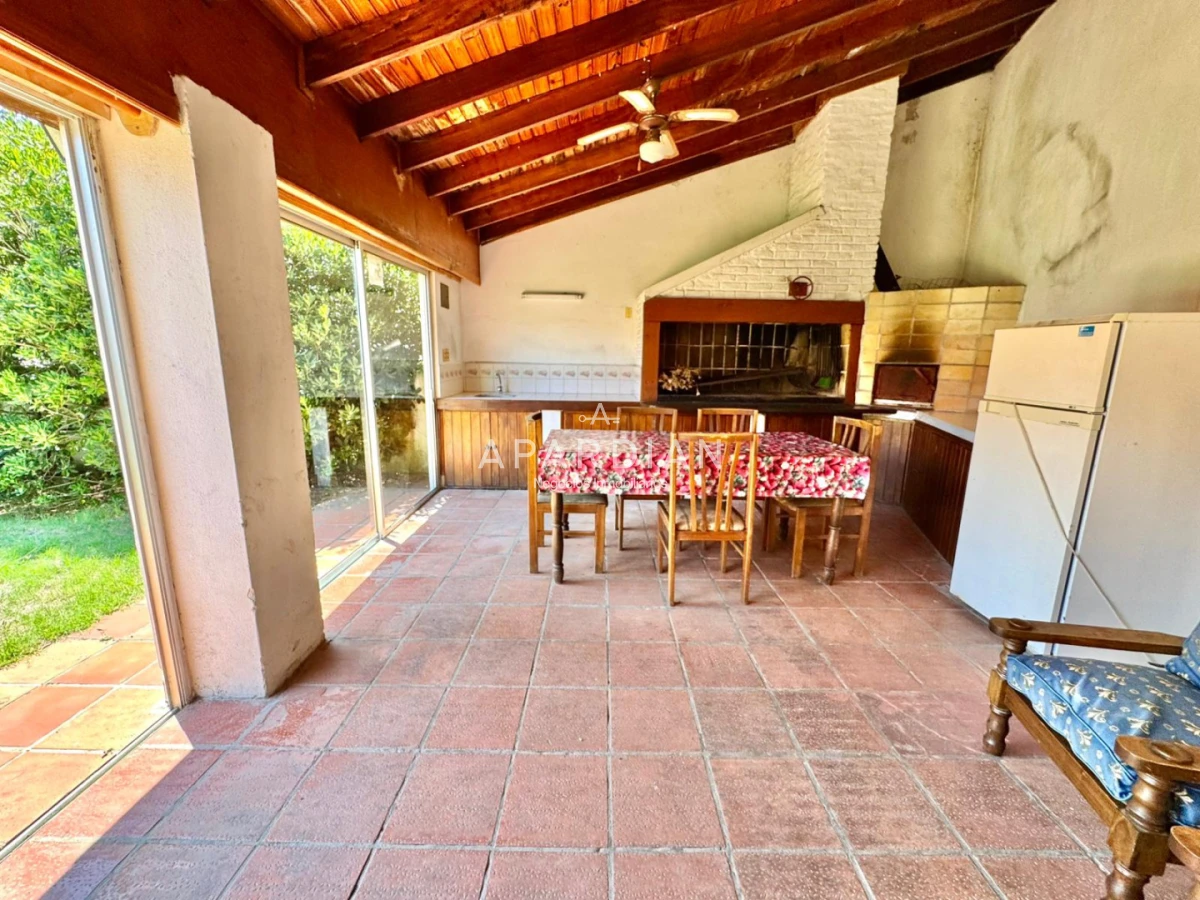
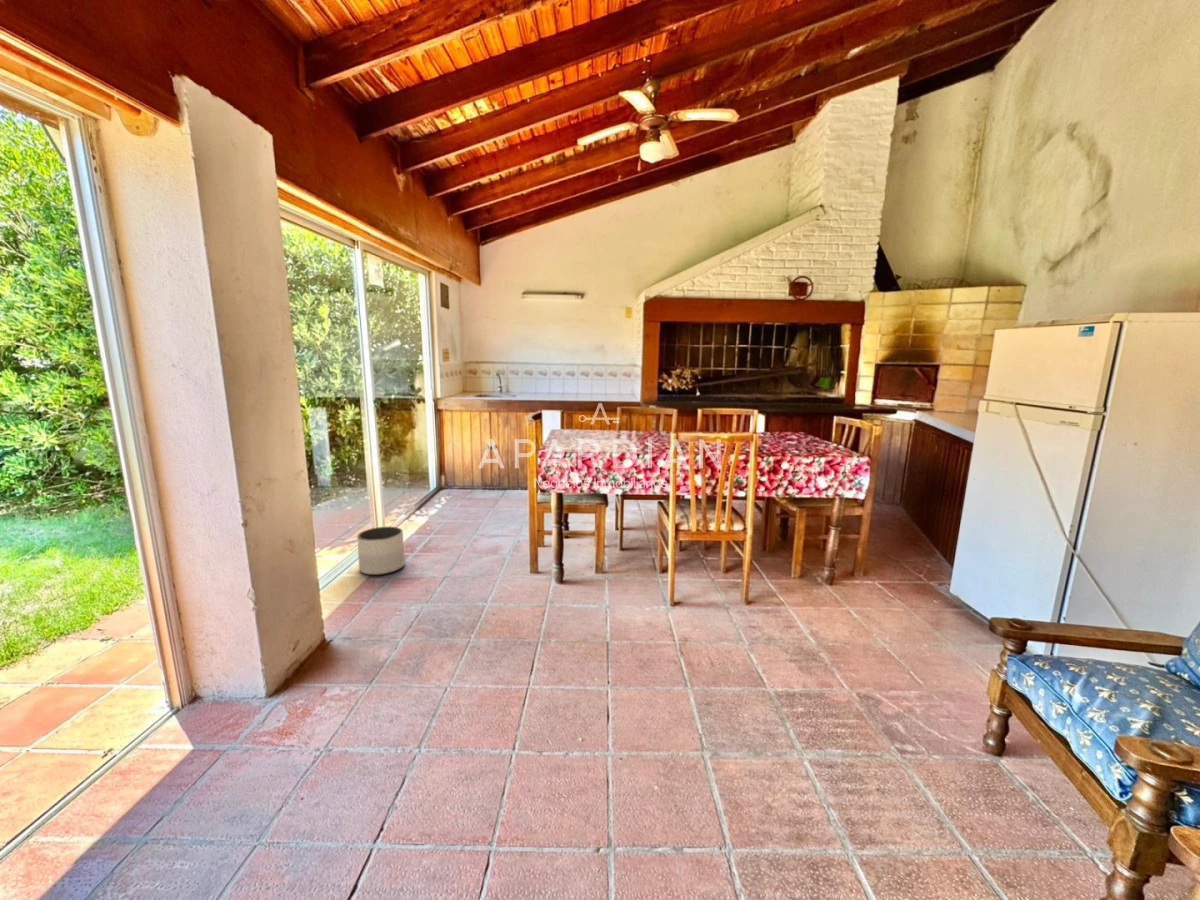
+ planter [356,526,406,576]
